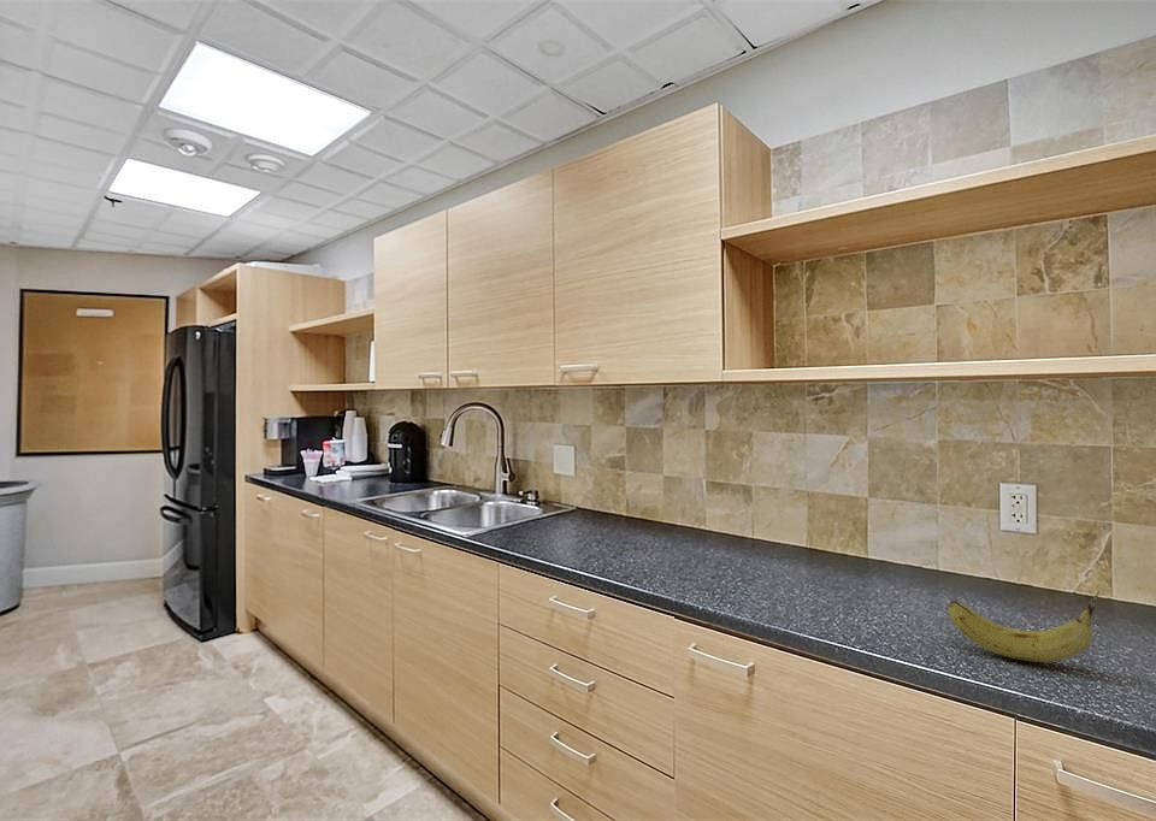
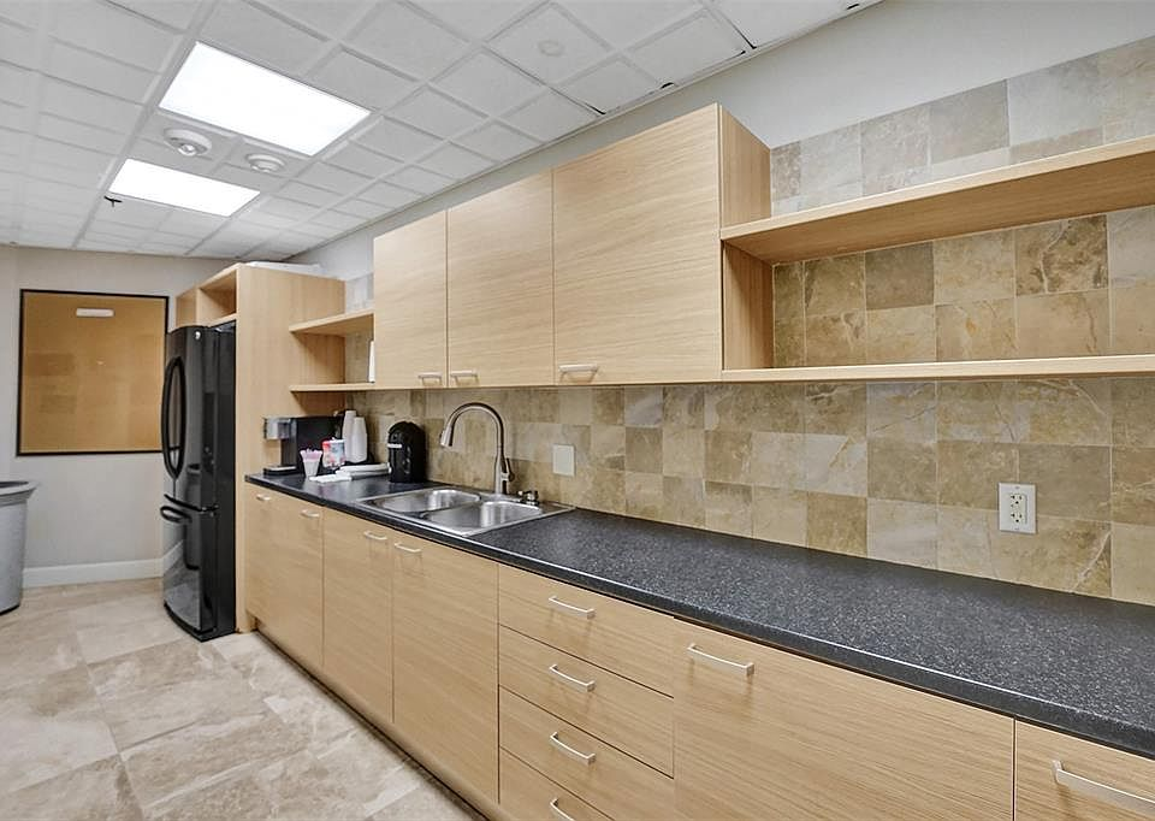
- fruit [946,590,1101,663]
